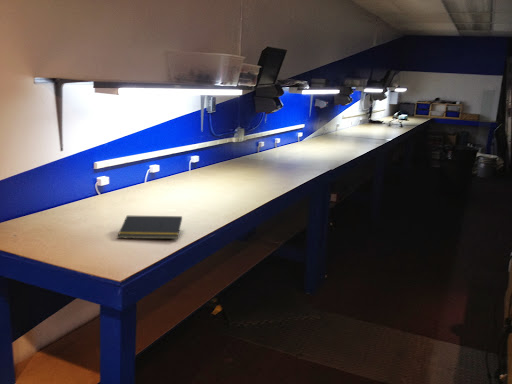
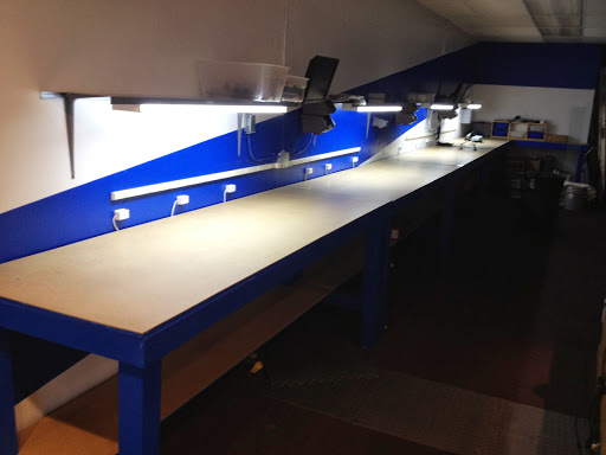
- notepad [117,215,183,240]
